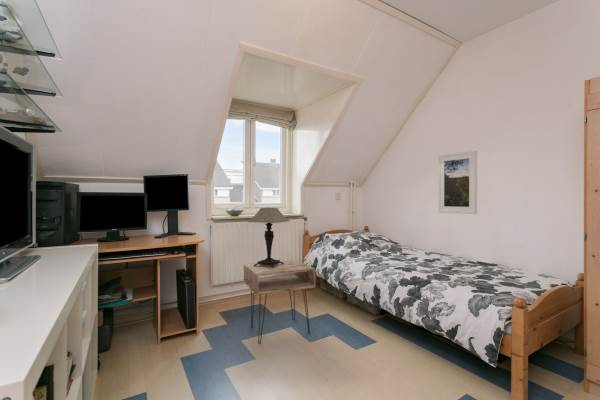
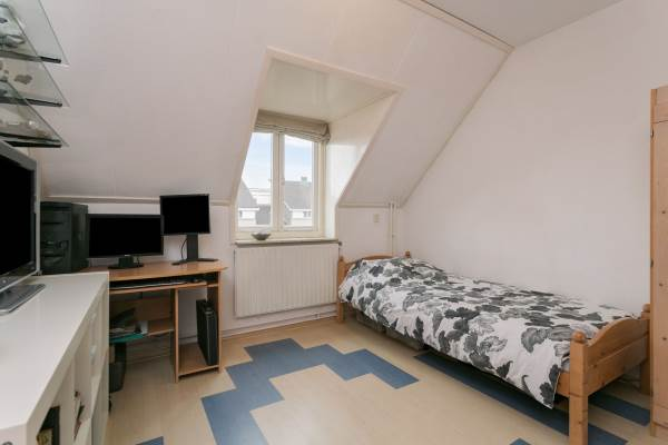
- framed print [437,150,478,215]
- table lamp [246,207,291,268]
- nightstand [243,259,317,345]
